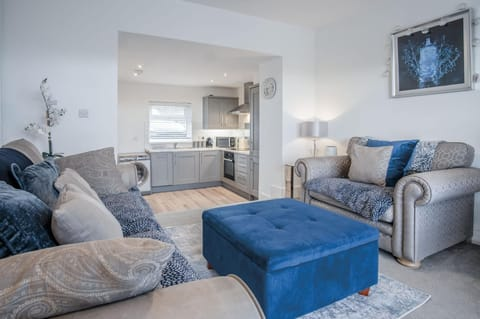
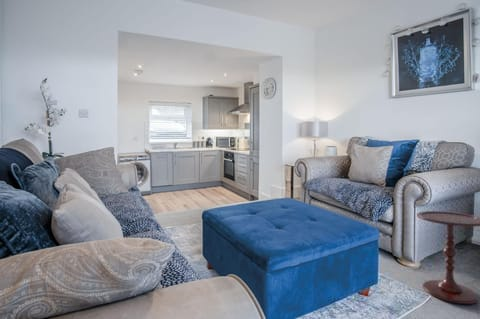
+ side table [416,210,480,305]
